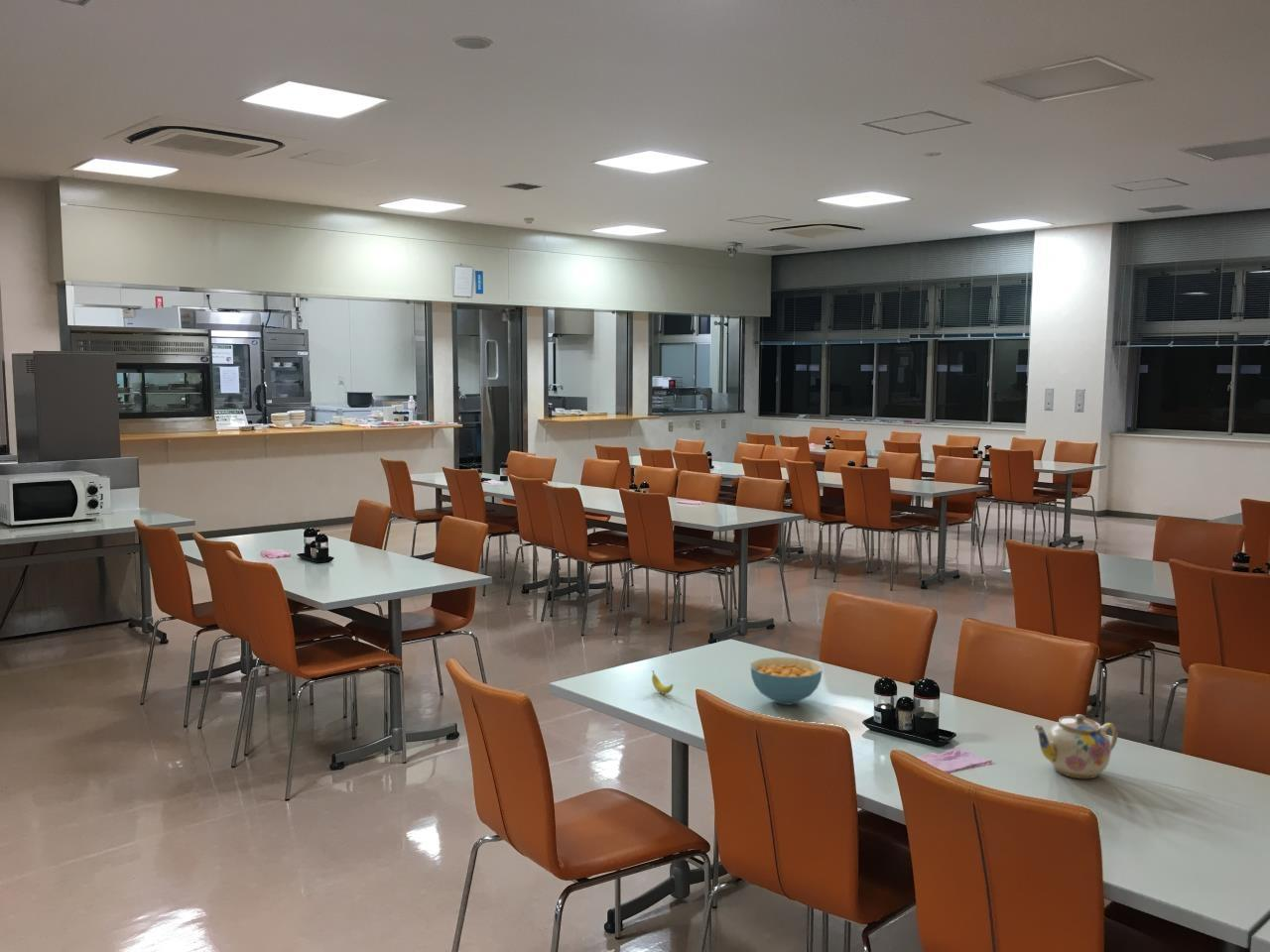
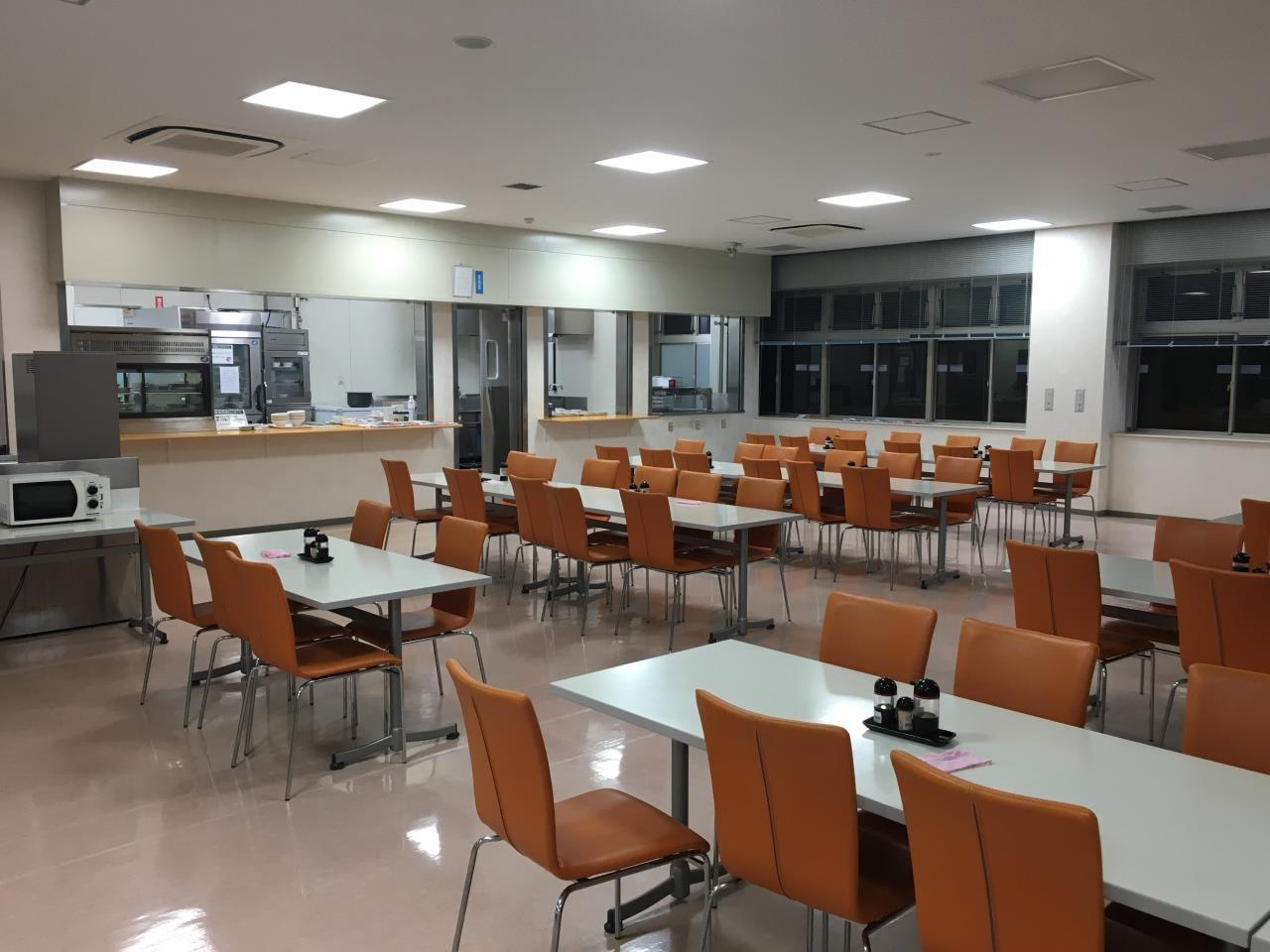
- teapot [1032,713,1118,779]
- cereal bowl [750,656,824,706]
- banana [651,669,674,695]
